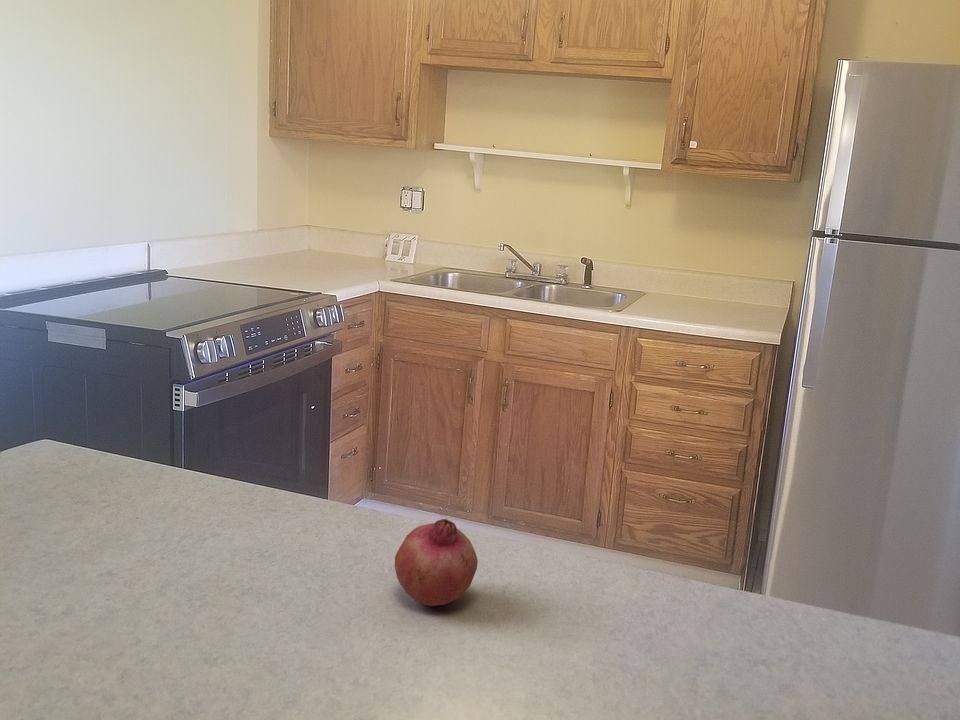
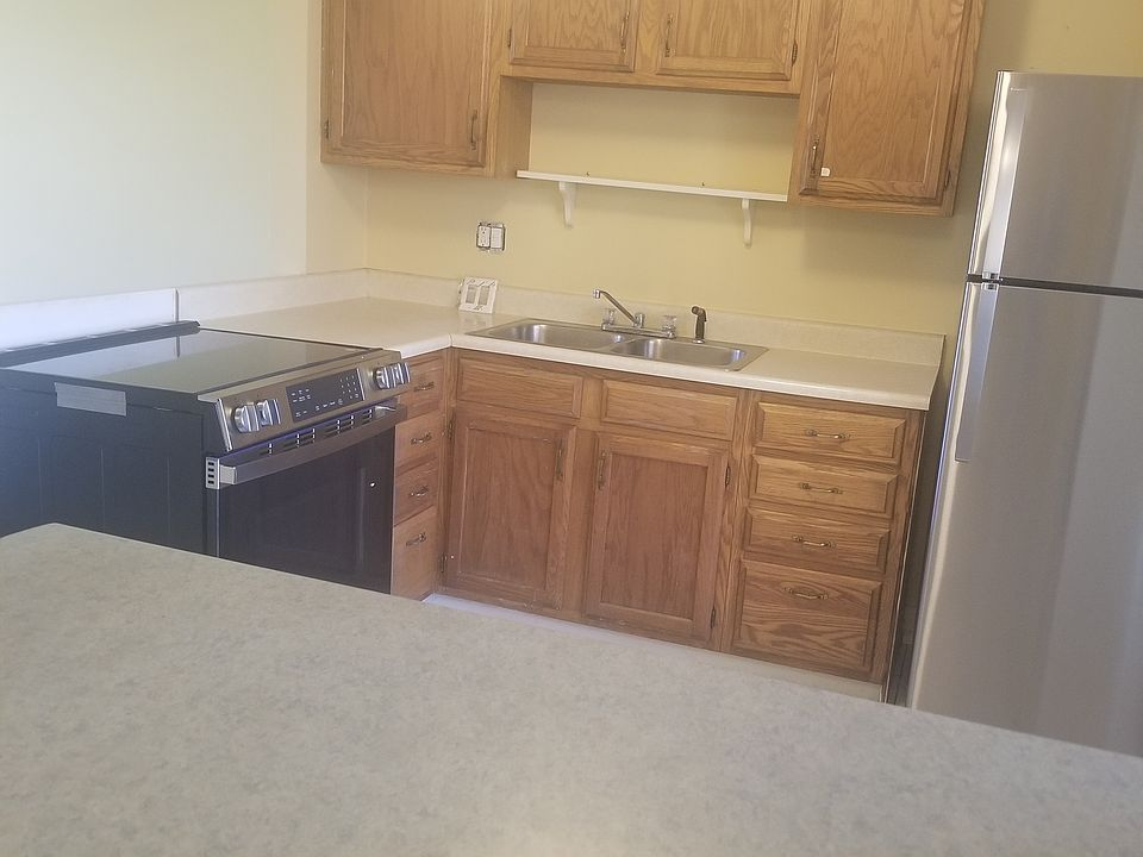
- fruit [394,518,479,607]
